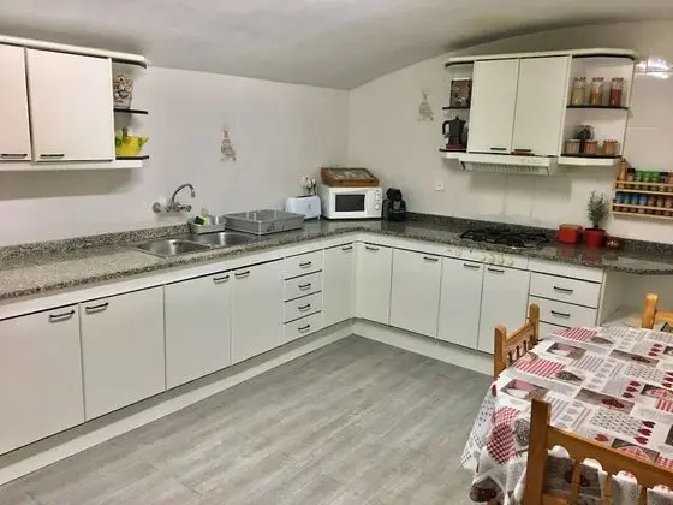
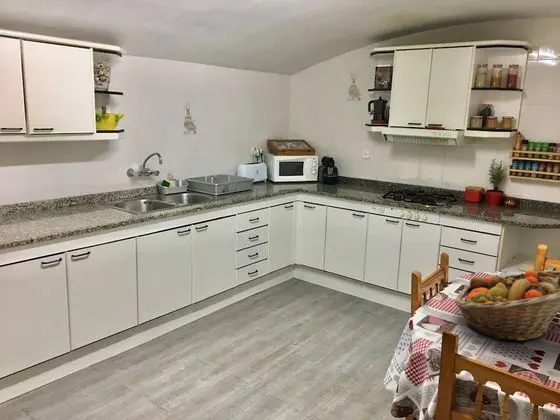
+ fruit basket [453,269,560,342]
